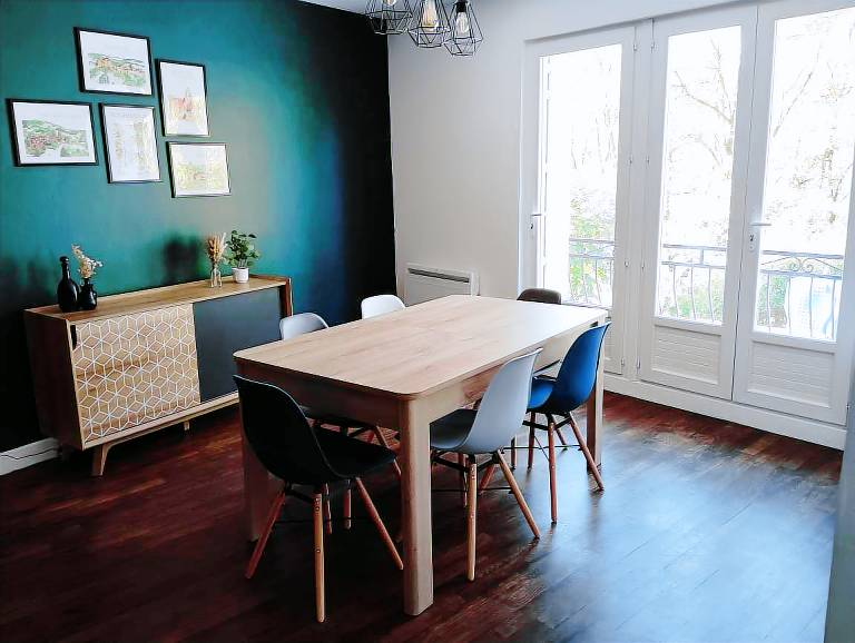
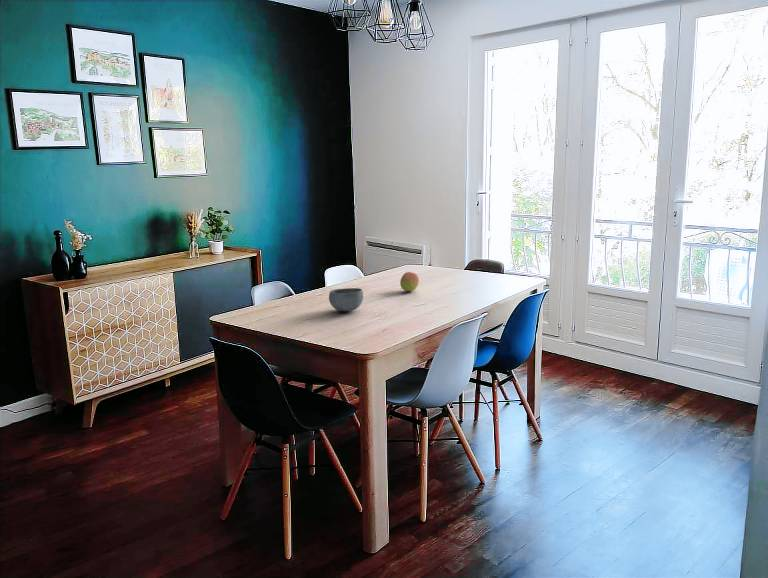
+ bowl [328,287,364,312]
+ fruit [399,271,420,292]
